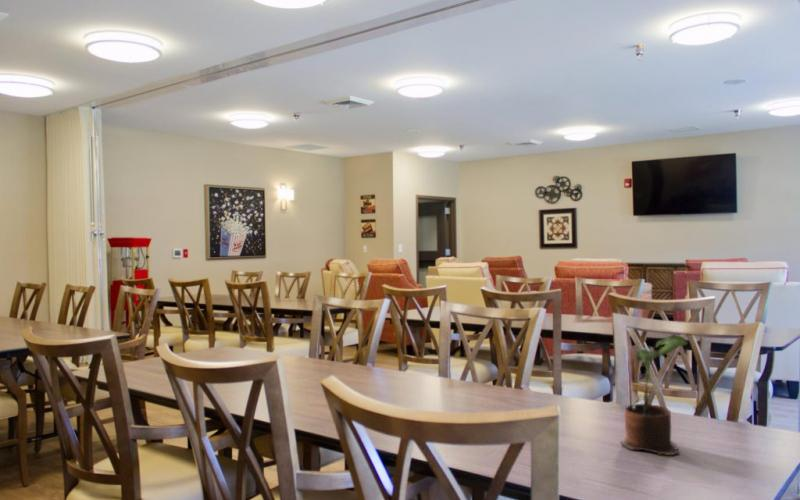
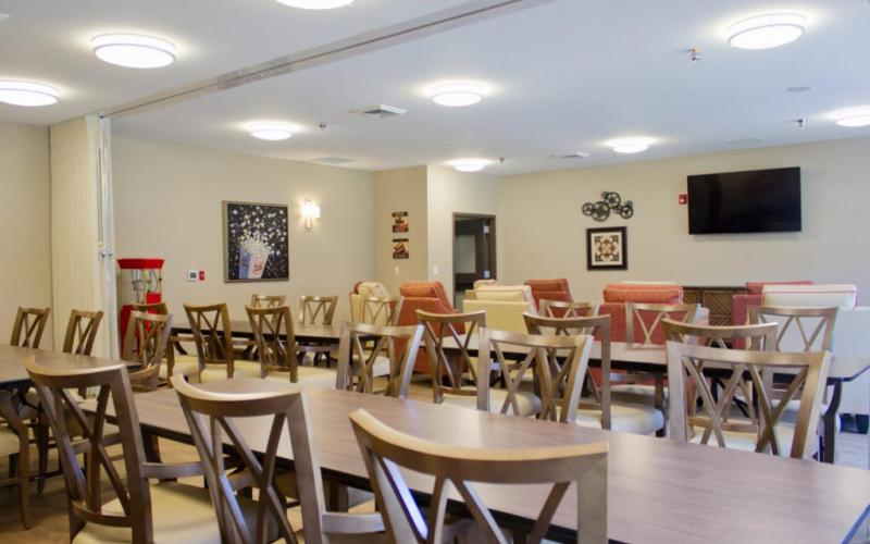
- potted plant [620,334,689,456]
